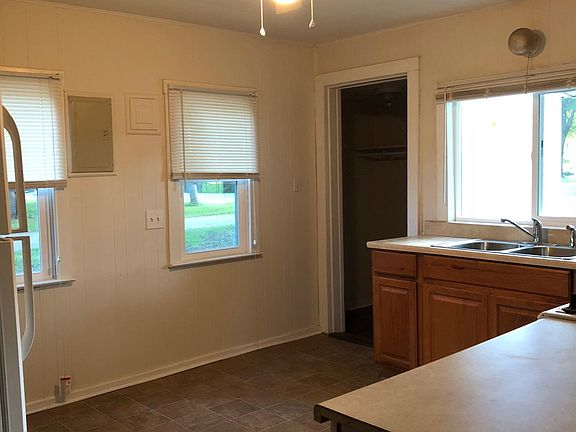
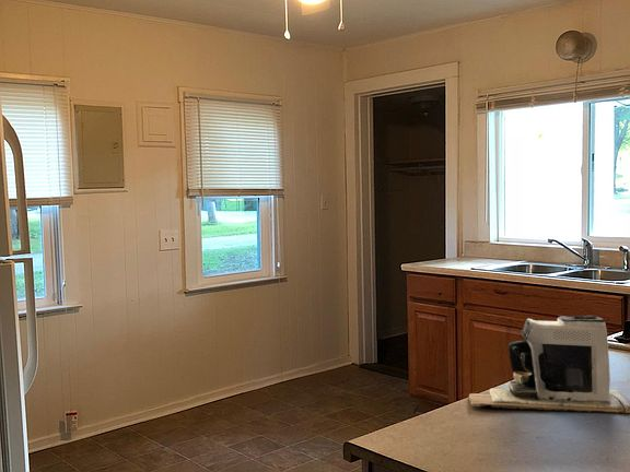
+ coffee maker [468,315,630,414]
